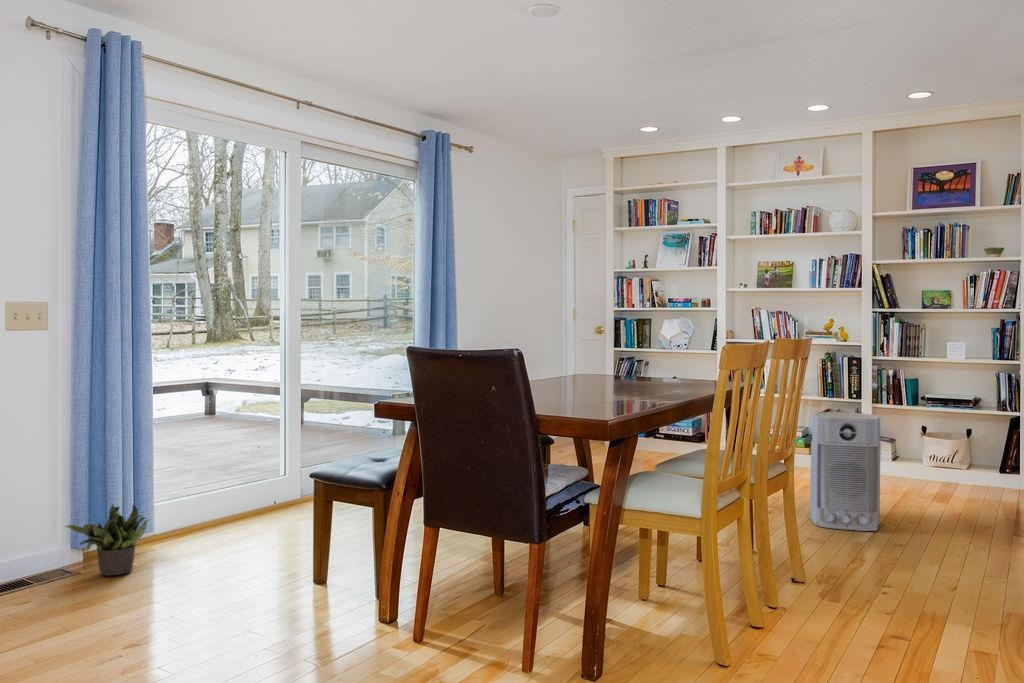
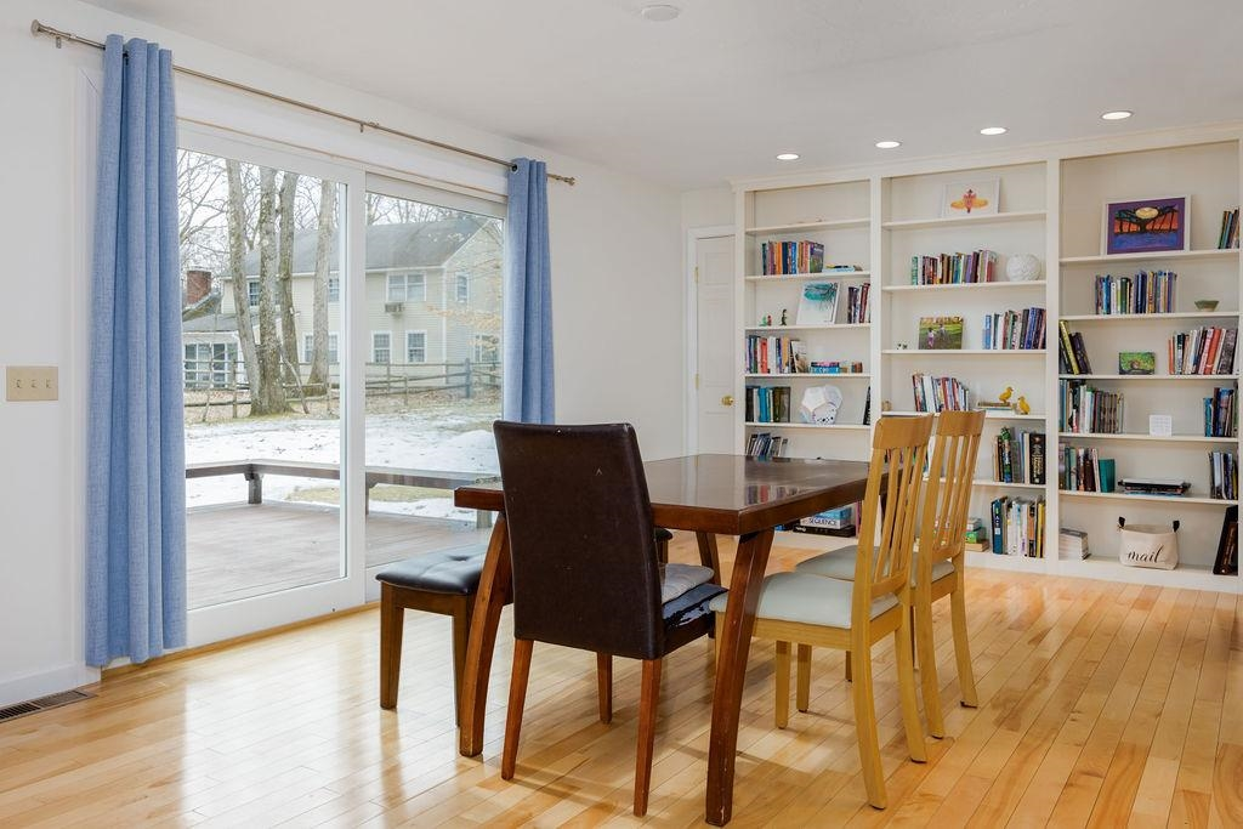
- potted plant [64,503,149,577]
- air purifier [809,411,882,532]
